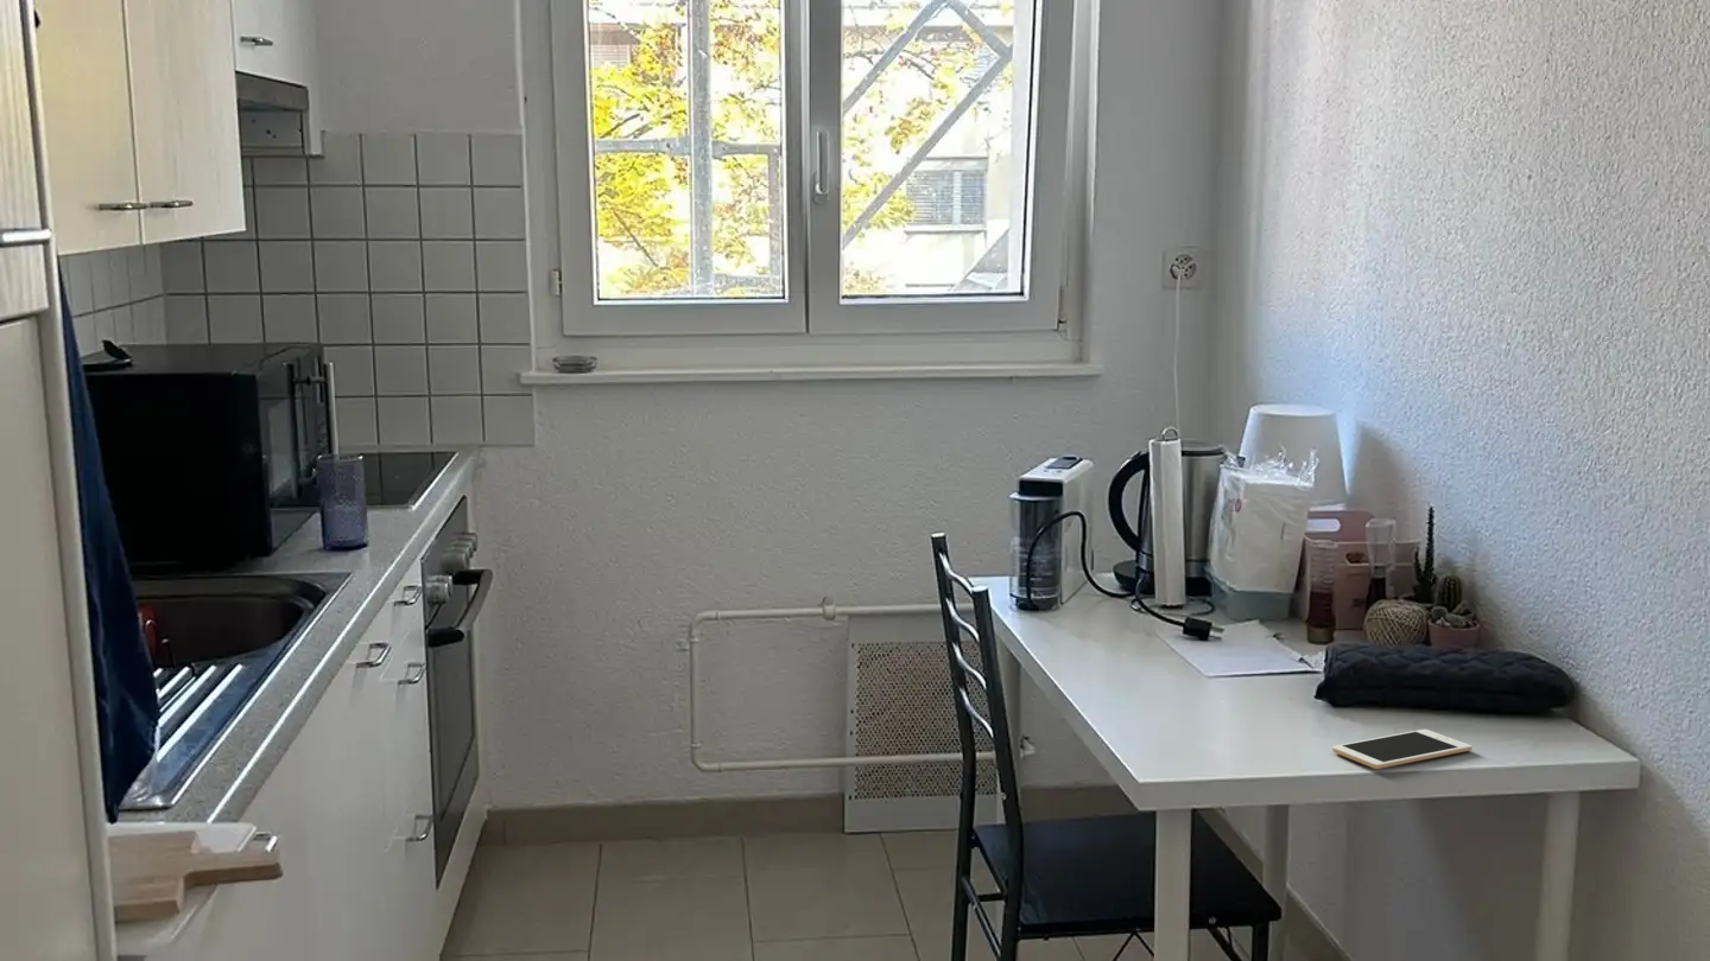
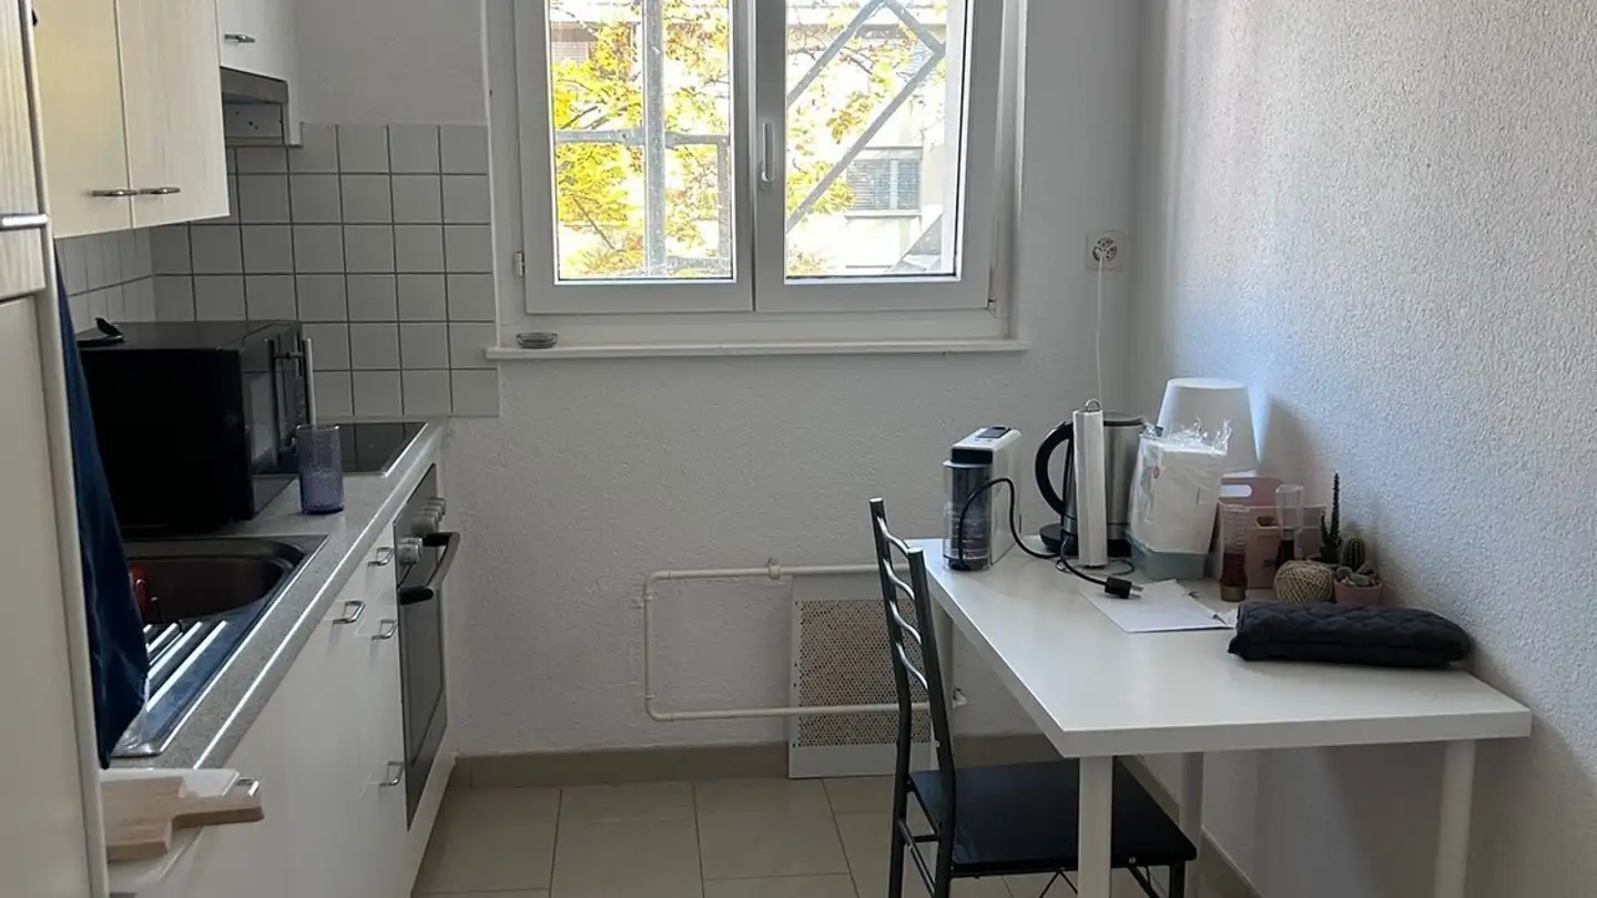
- cell phone [1331,728,1472,770]
